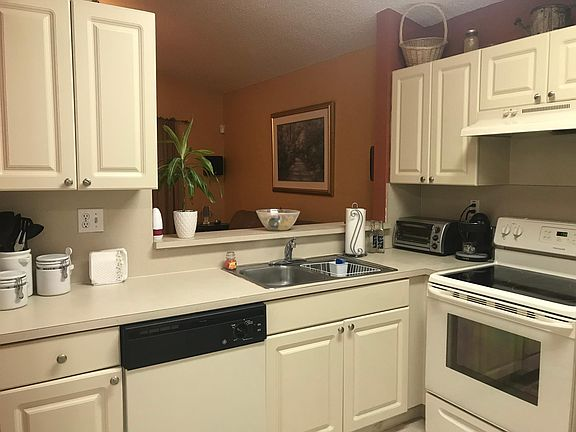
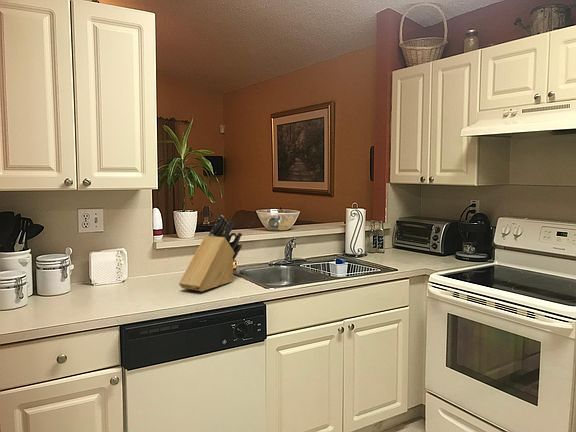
+ knife block [178,214,243,292]
